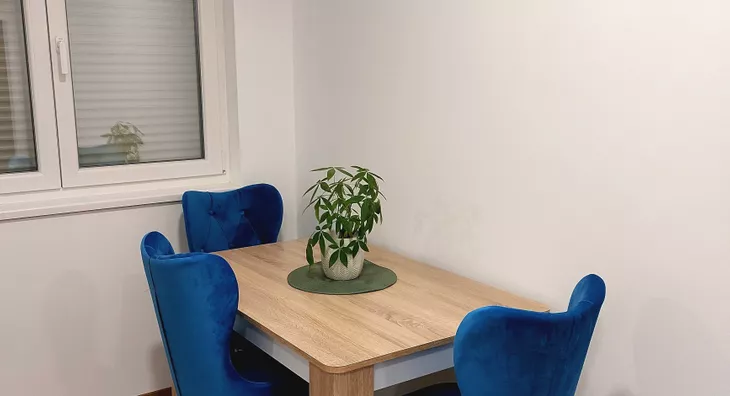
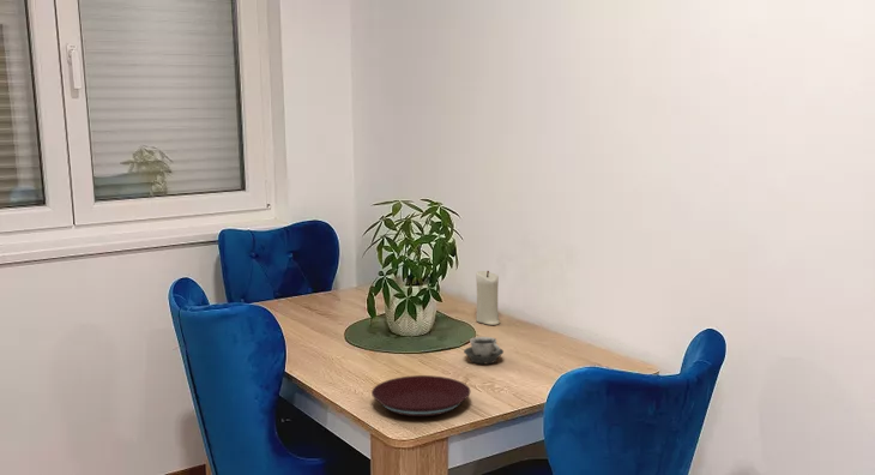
+ candle [475,270,501,326]
+ cup [463,336,505,365]
+ plate [370,374,471,417]
